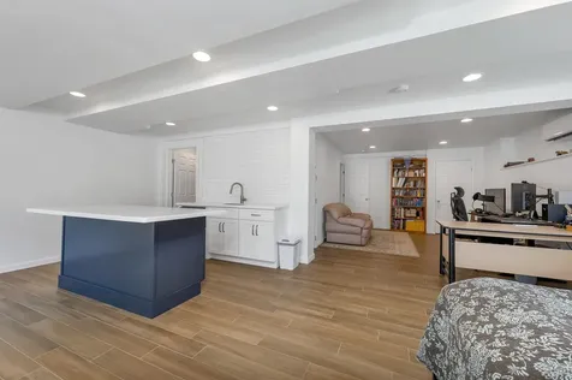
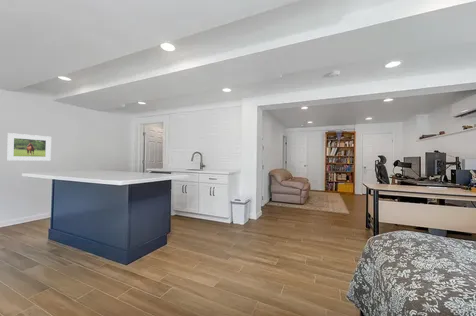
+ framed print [5,132,52,162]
